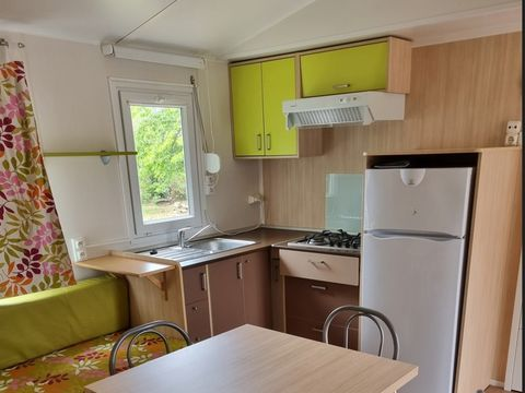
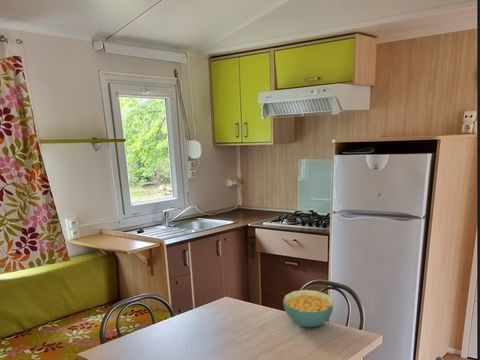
+ cereal bowl [282,289,335,328]
